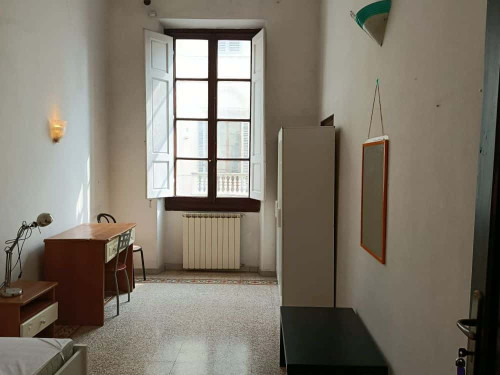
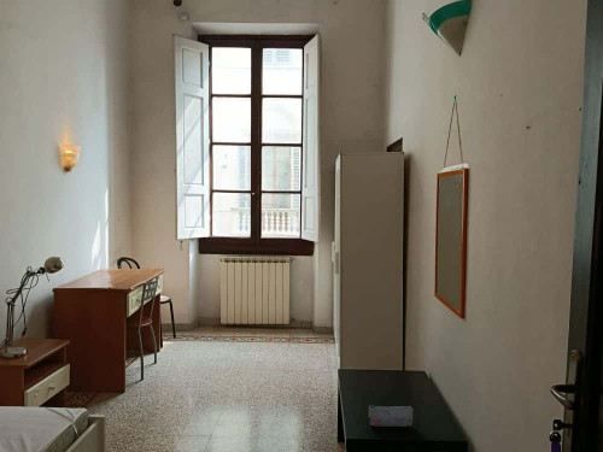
+ pencil case [367,404,415,428]
